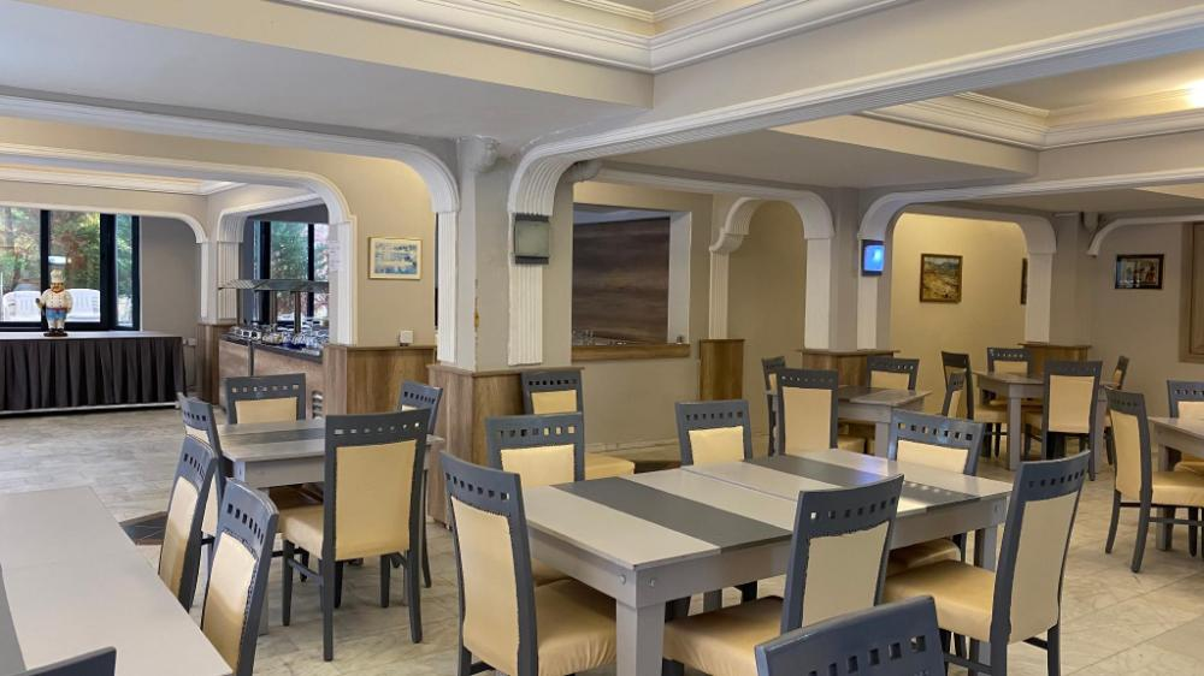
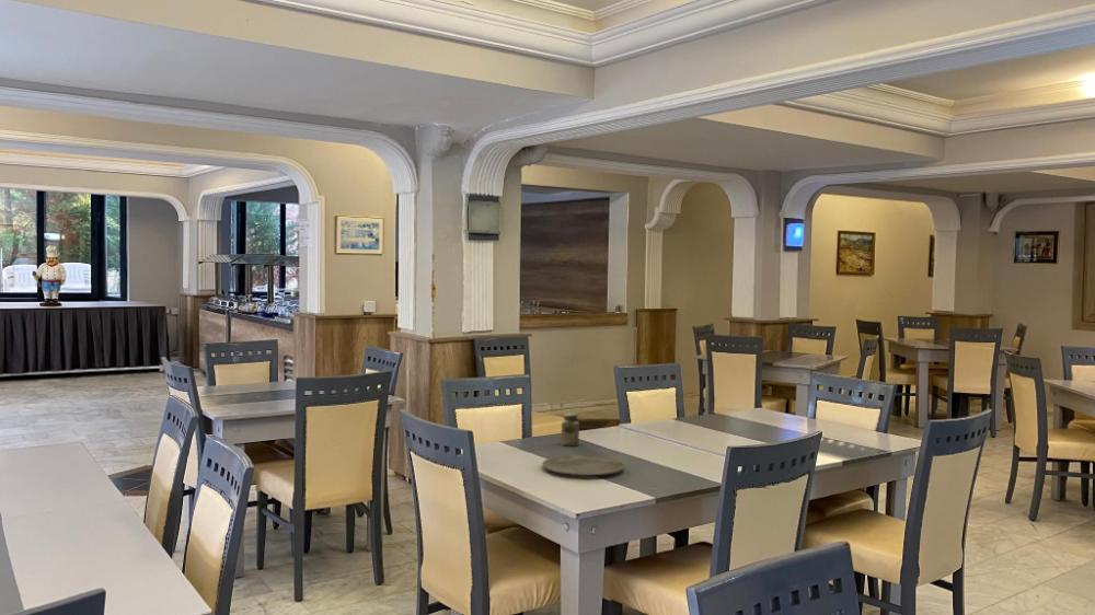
+ plate [541,454,625,476]
+ salt shaker [561,411,580,448]
